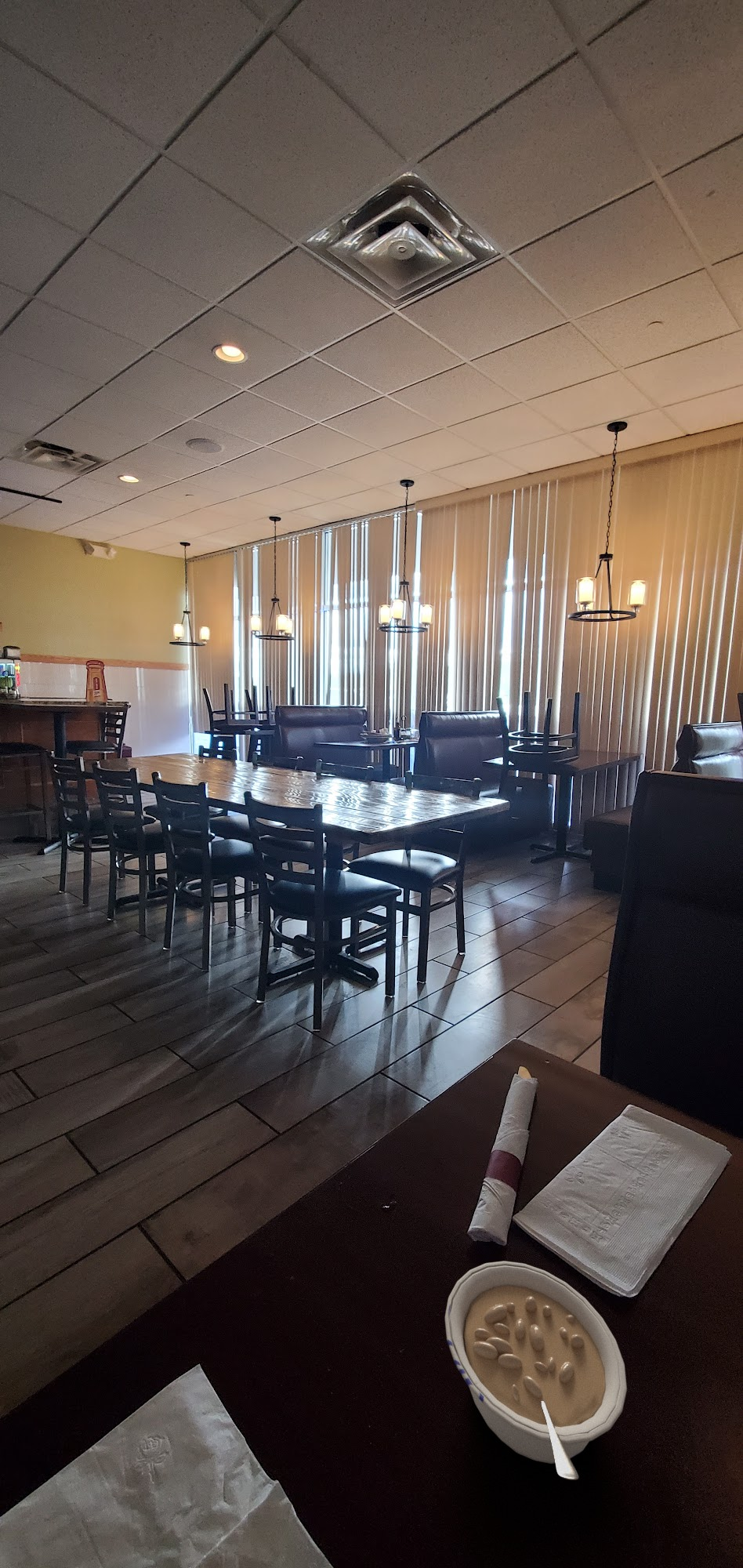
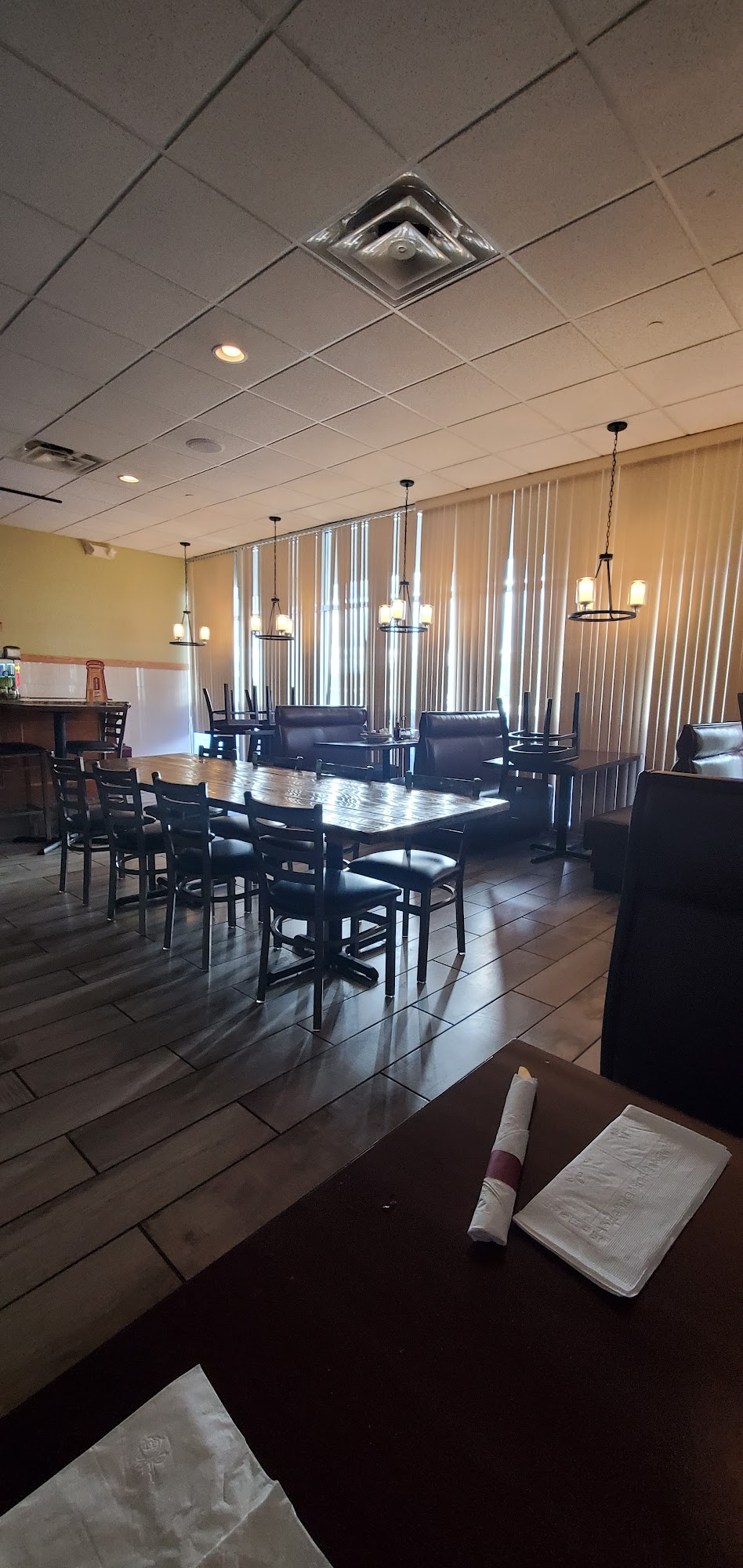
- legume [444,1261,628,1481]
